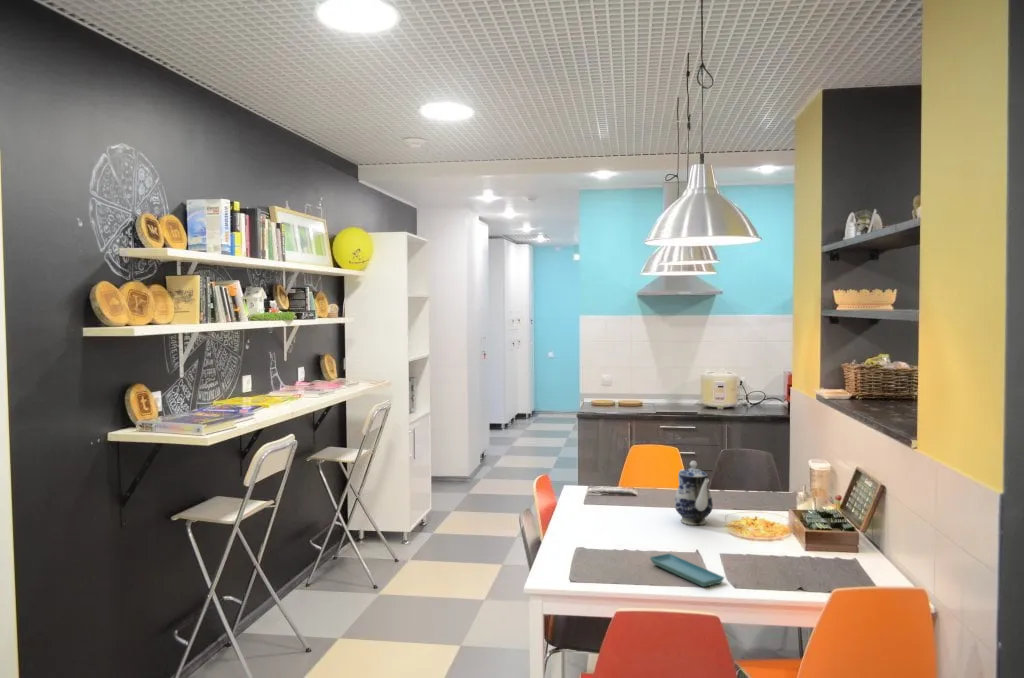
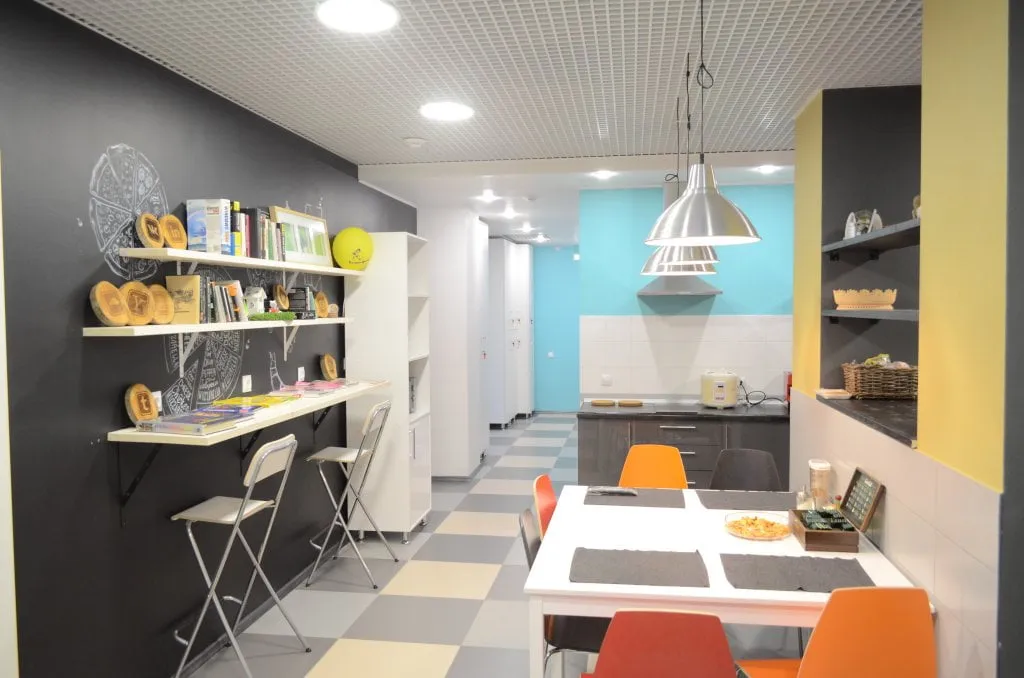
- teapot [674,460,714,526]
- saucer [649,552,725,588]
